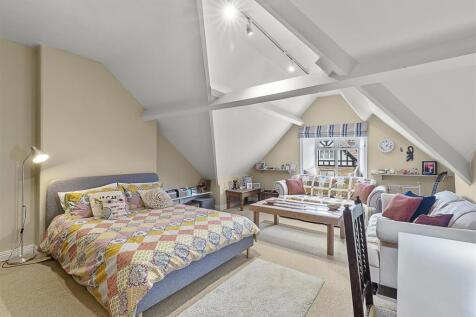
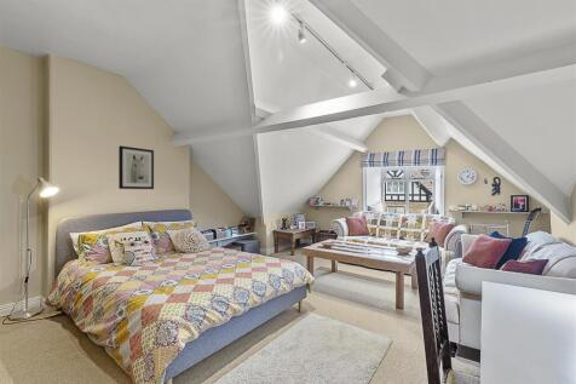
+ wall art [117,144,155,190]
